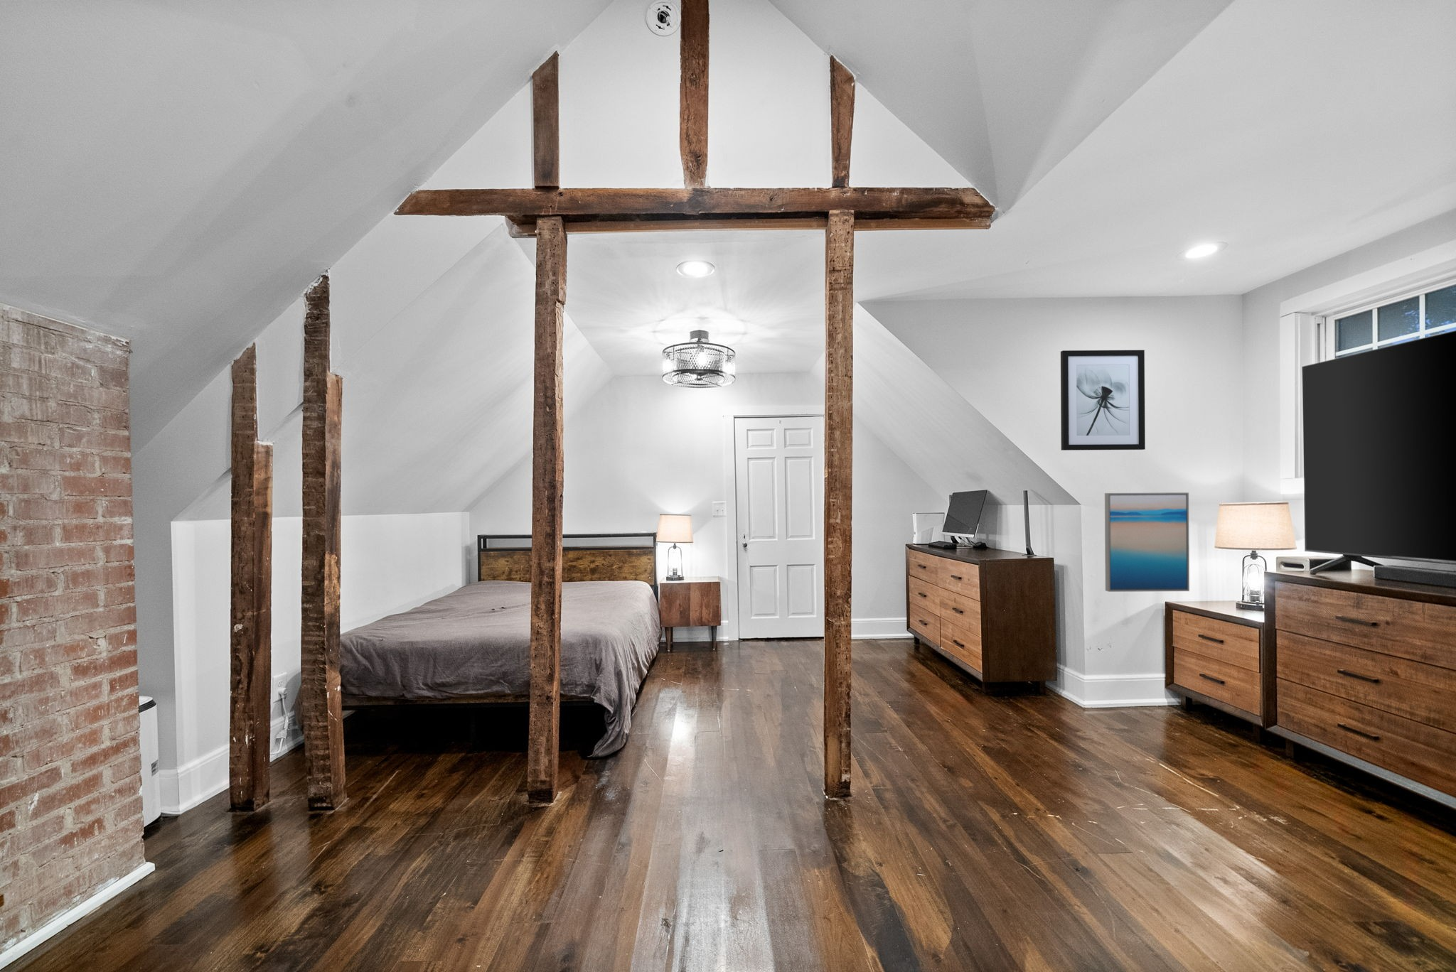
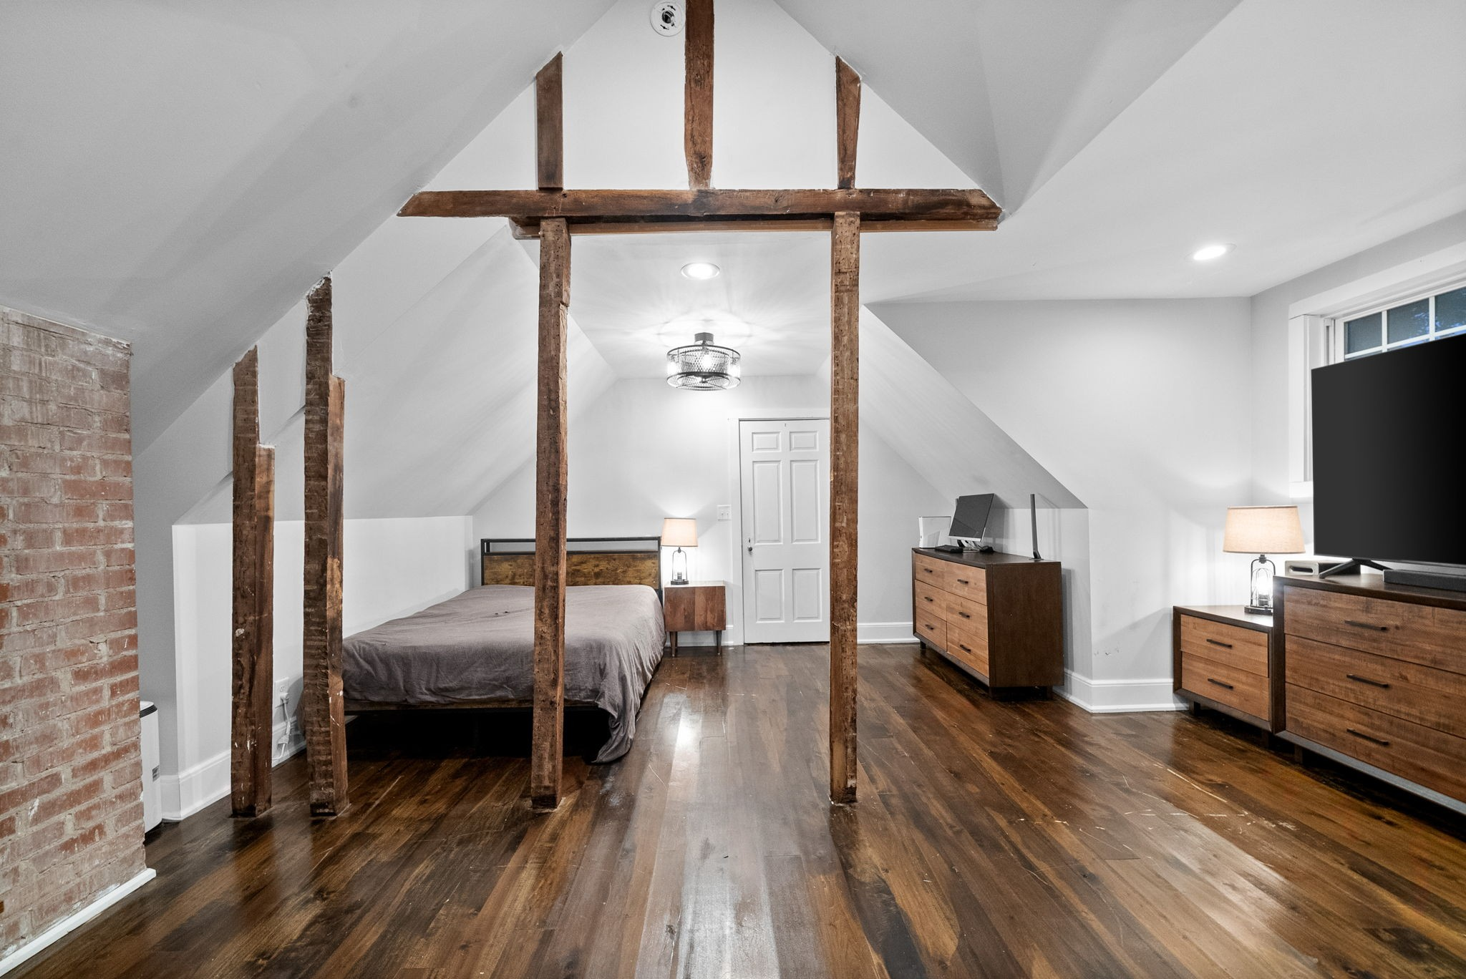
- wall art [1060,349,1146,451]
- wall art [1104,491,1190,592]
